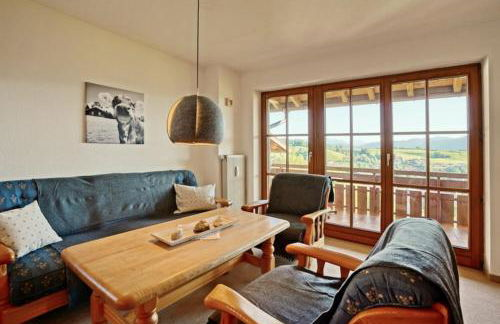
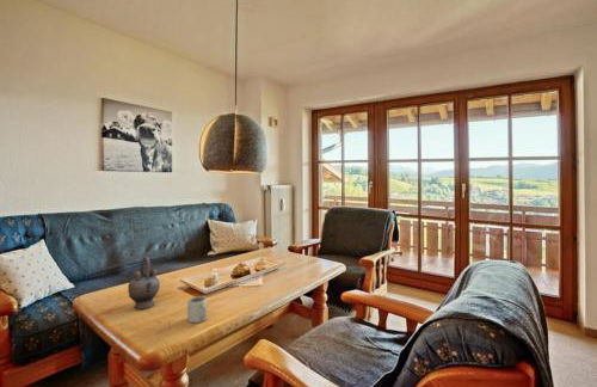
+ cup [186,295,208,324]
+ teapot [127,256,161,309]
